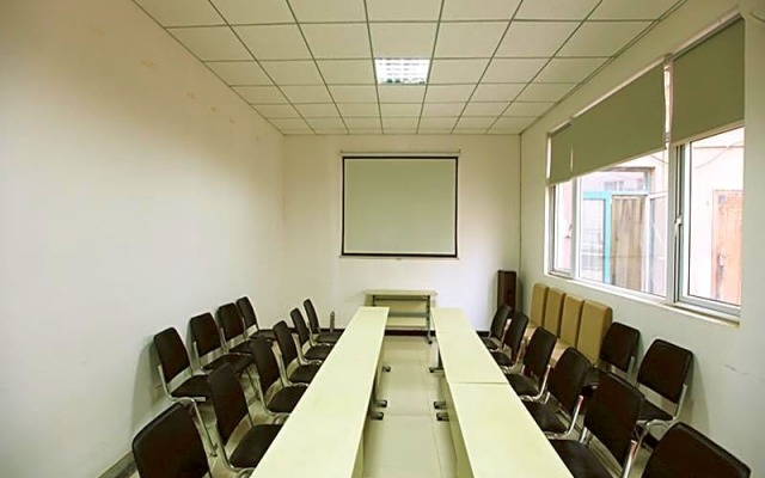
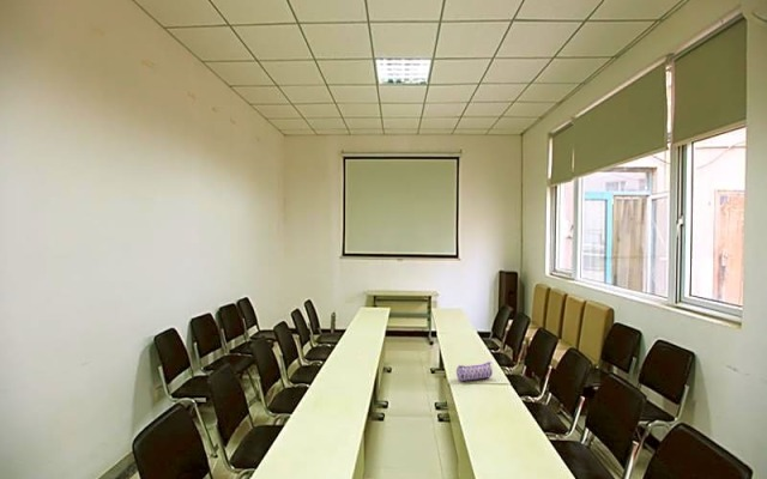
+ pencil case [455,360,494,382]
